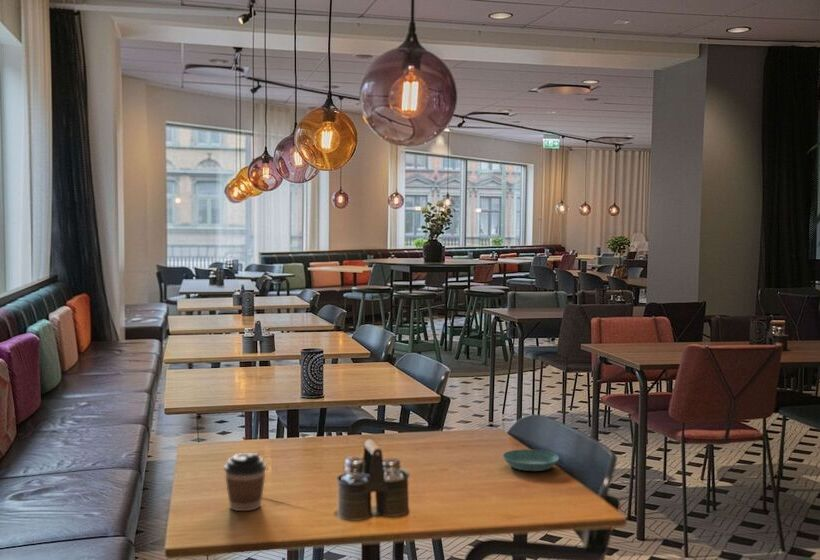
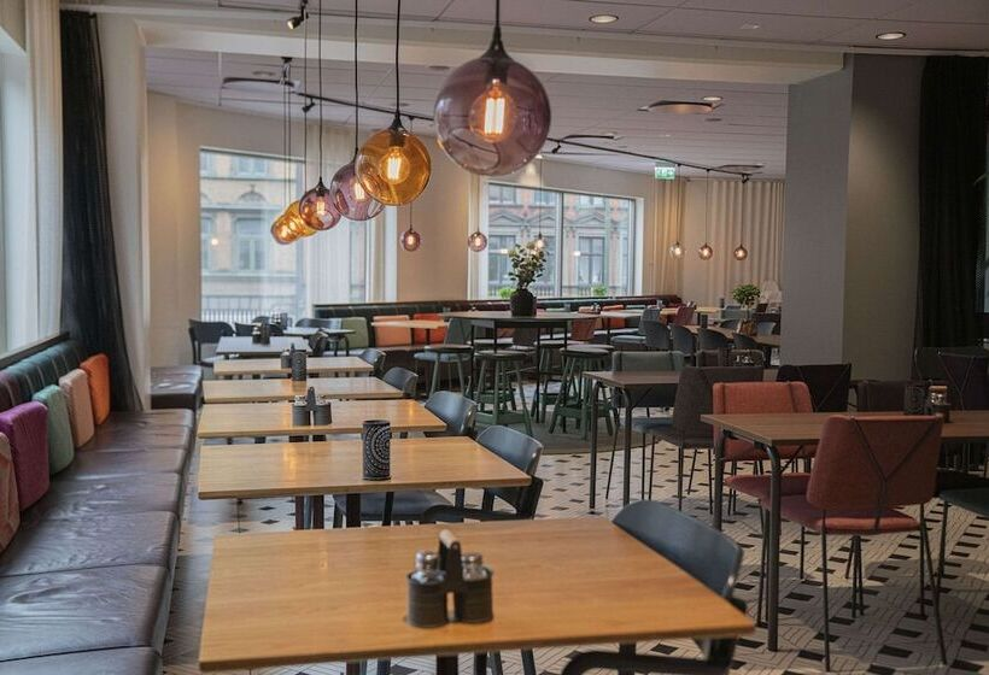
- saucer [502,448,560,472]
- coffee cup [223,452,267,512]
